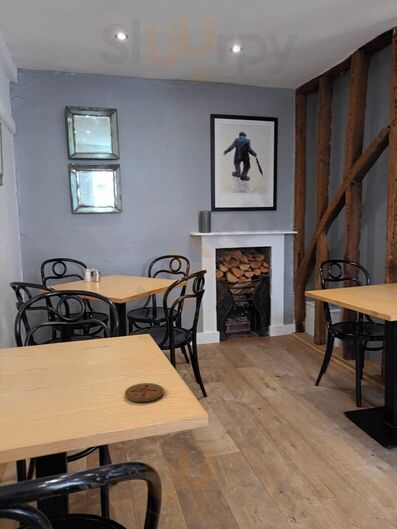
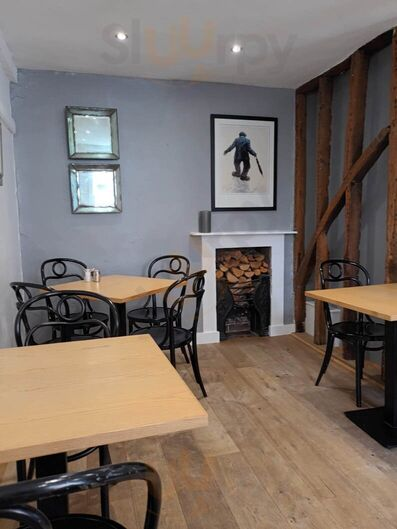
- coaster [124,382,165,403]
